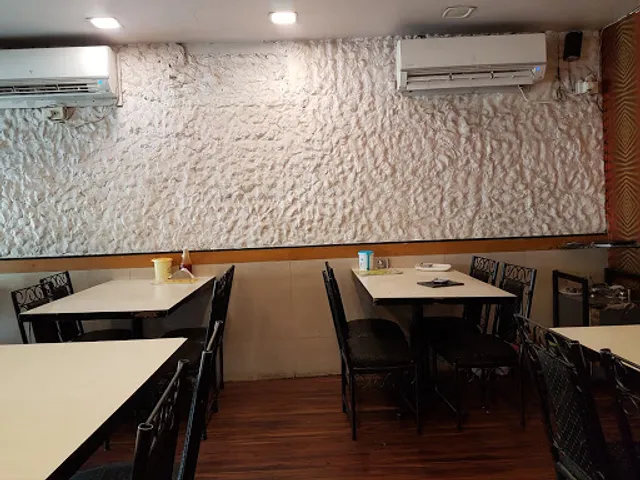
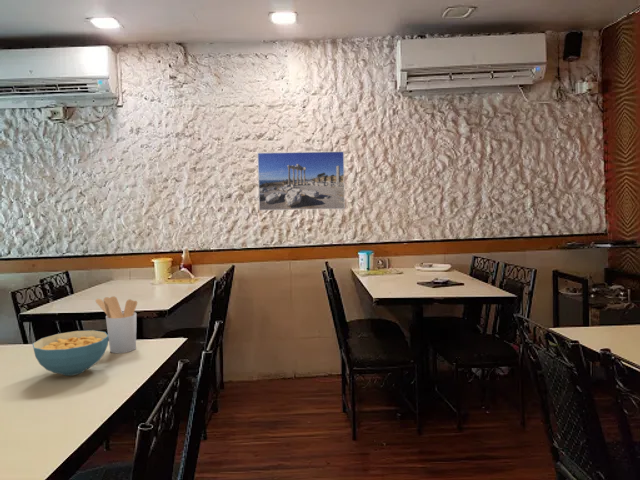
+ cereal bowl [32,329,109,377]
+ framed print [257,150,346,211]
+ utensil holder [95,295,138,354]
